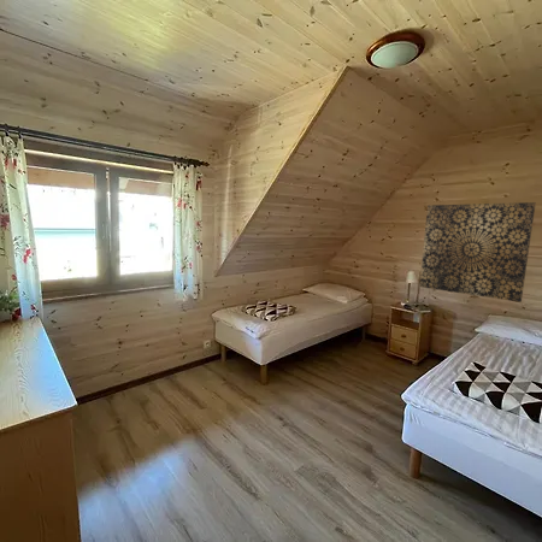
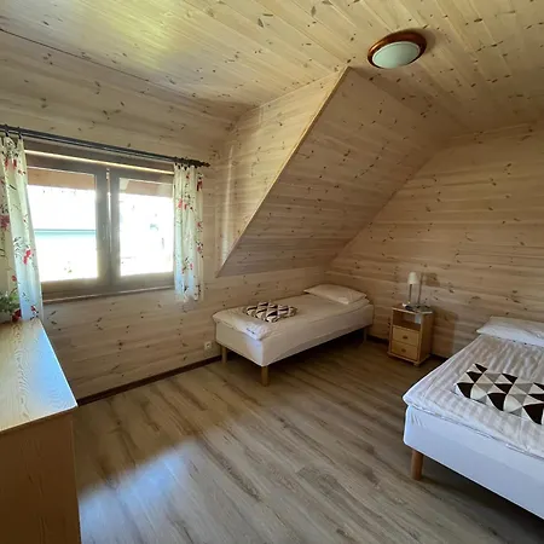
- wall art [418,201,537,304]
